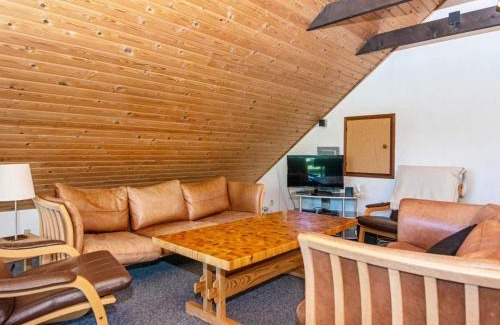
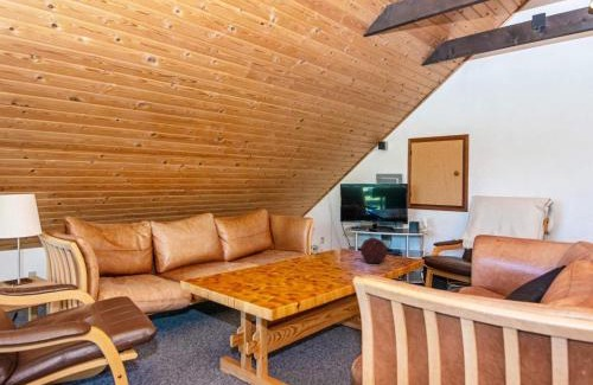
+ decorative orb [359,236,389,264]
